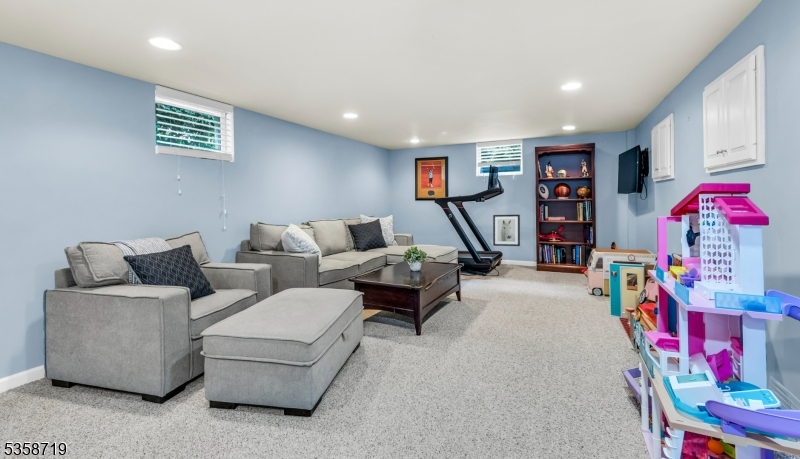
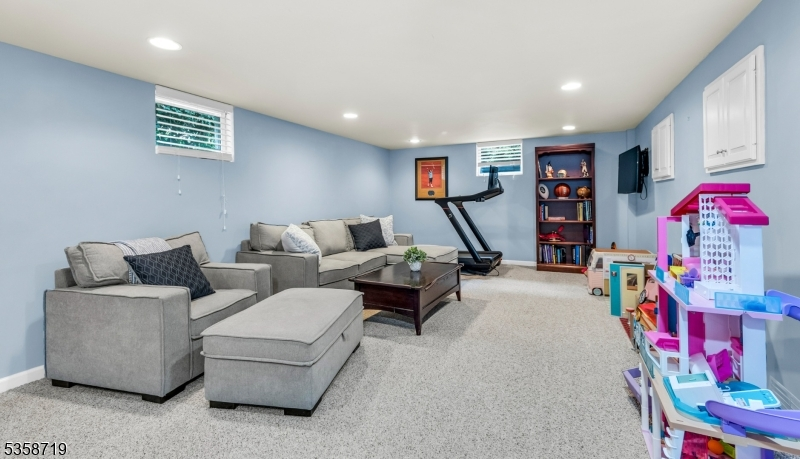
- wall art [492,214,521,247]
